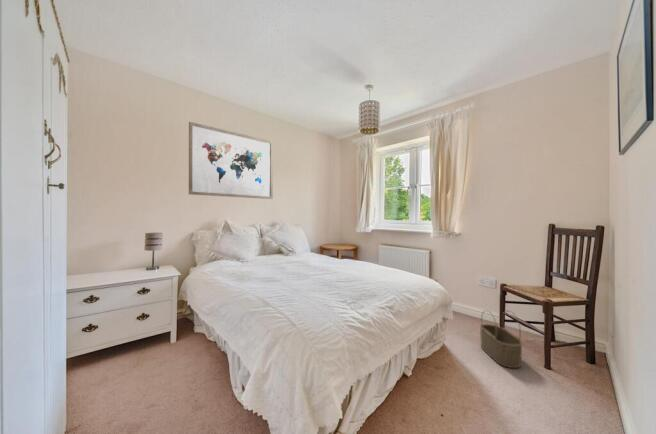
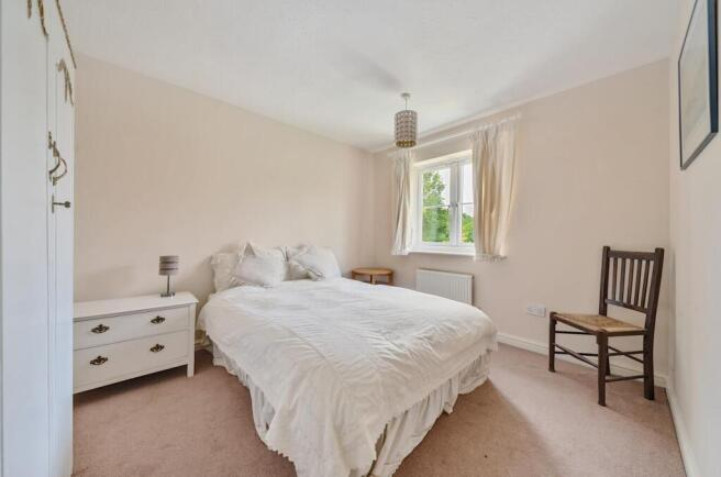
- wicker basket [479,309,523,369]
- wall art [188,121,274,200]
